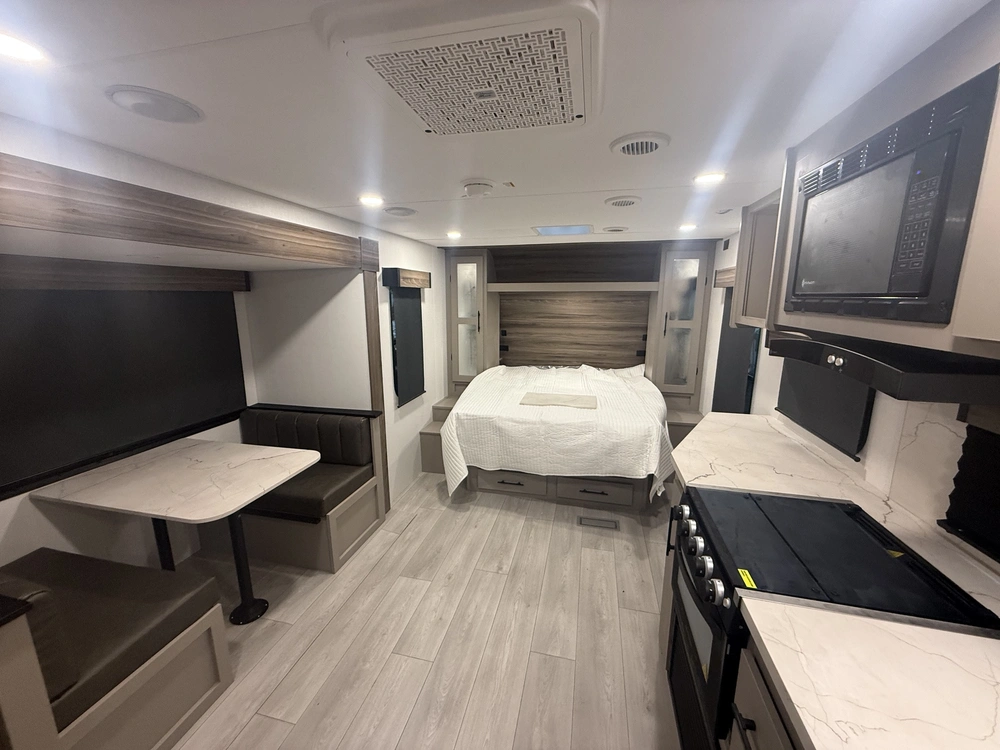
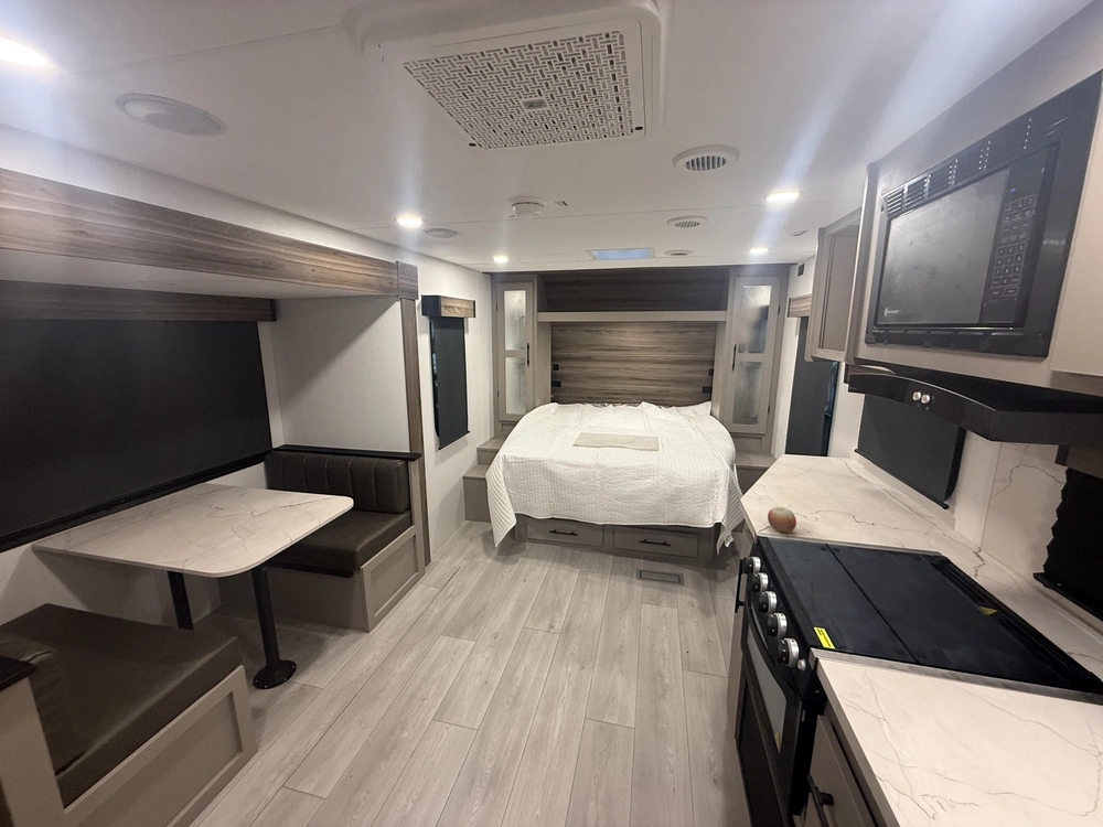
+ apple [767,506,797,534]
